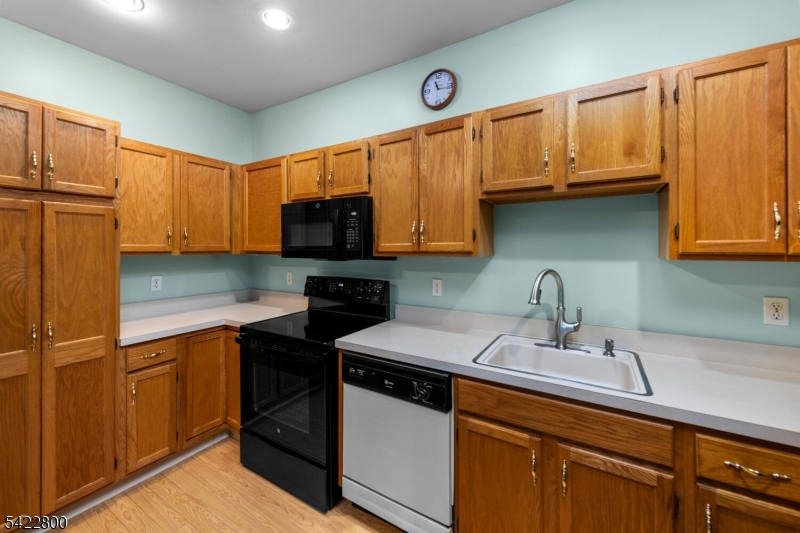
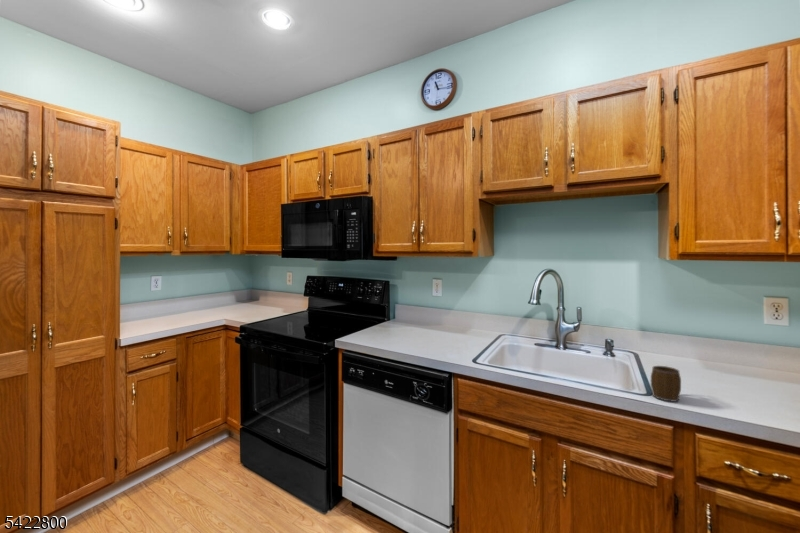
+ mug [650,365,682,403]
